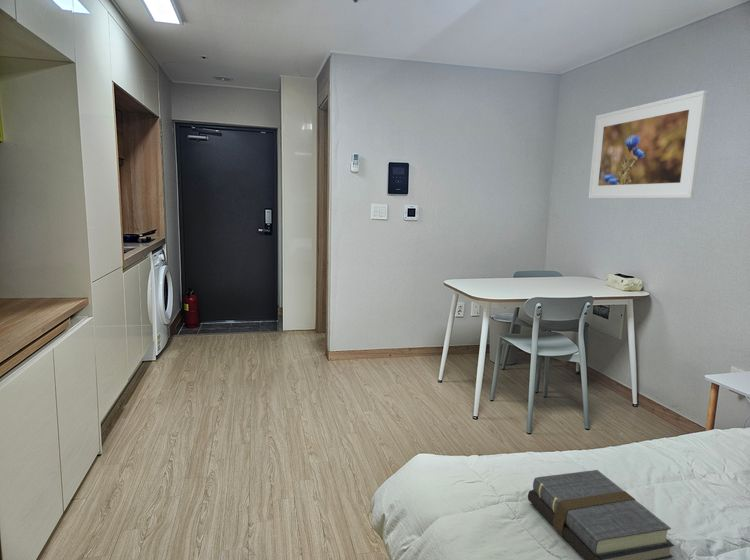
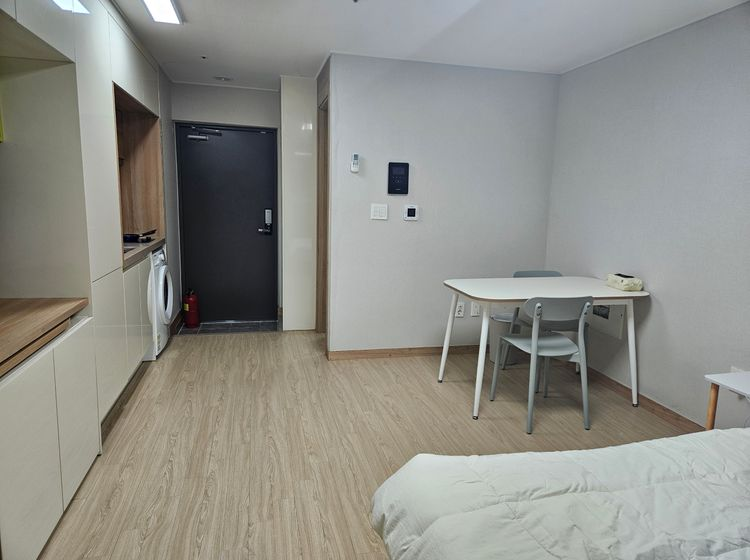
- book [527,469,675,560]
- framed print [587,89,708,199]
